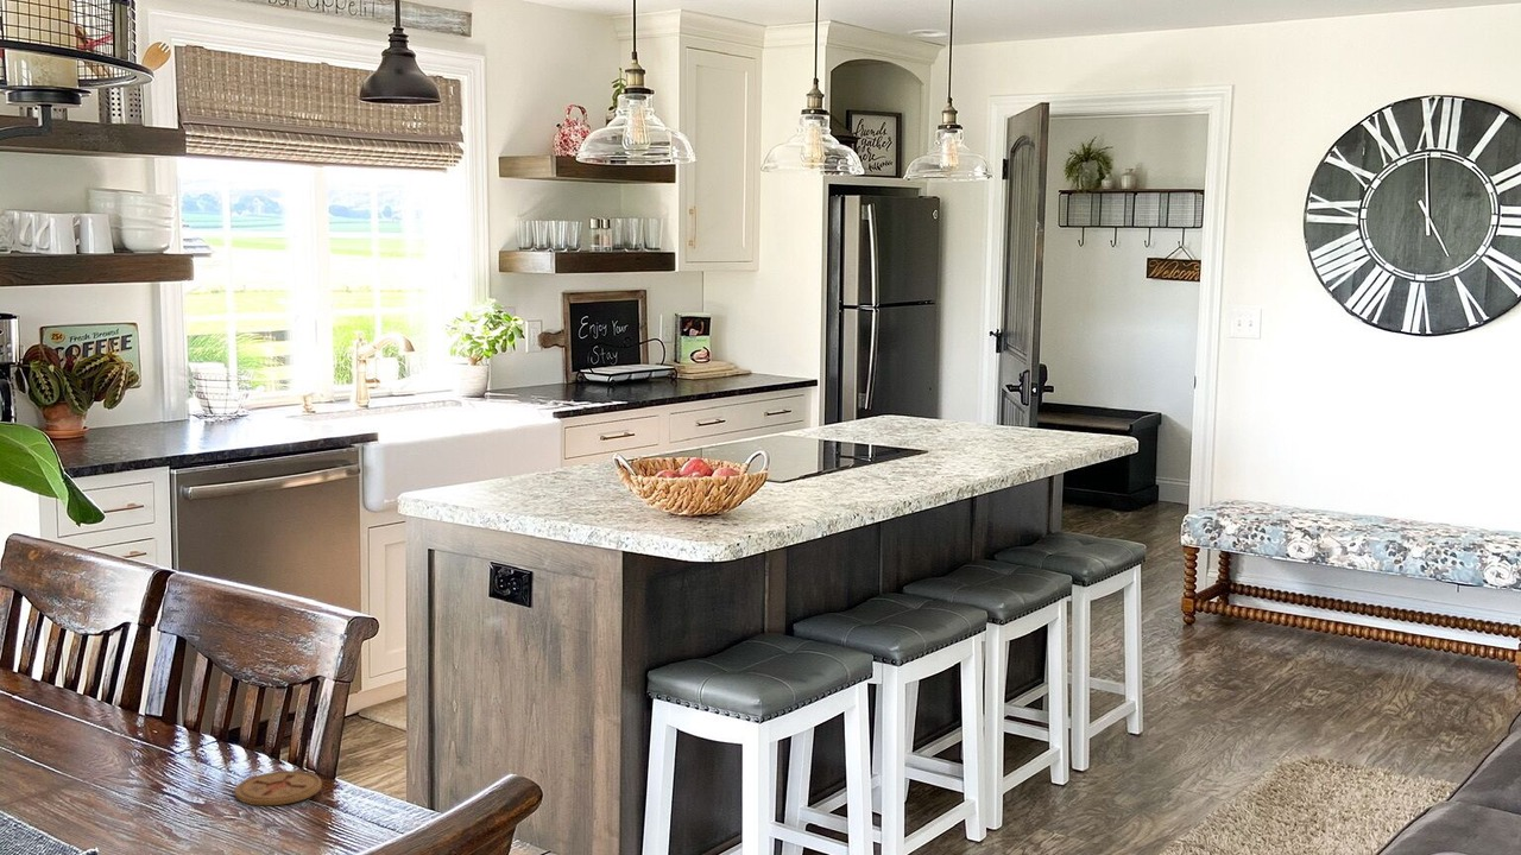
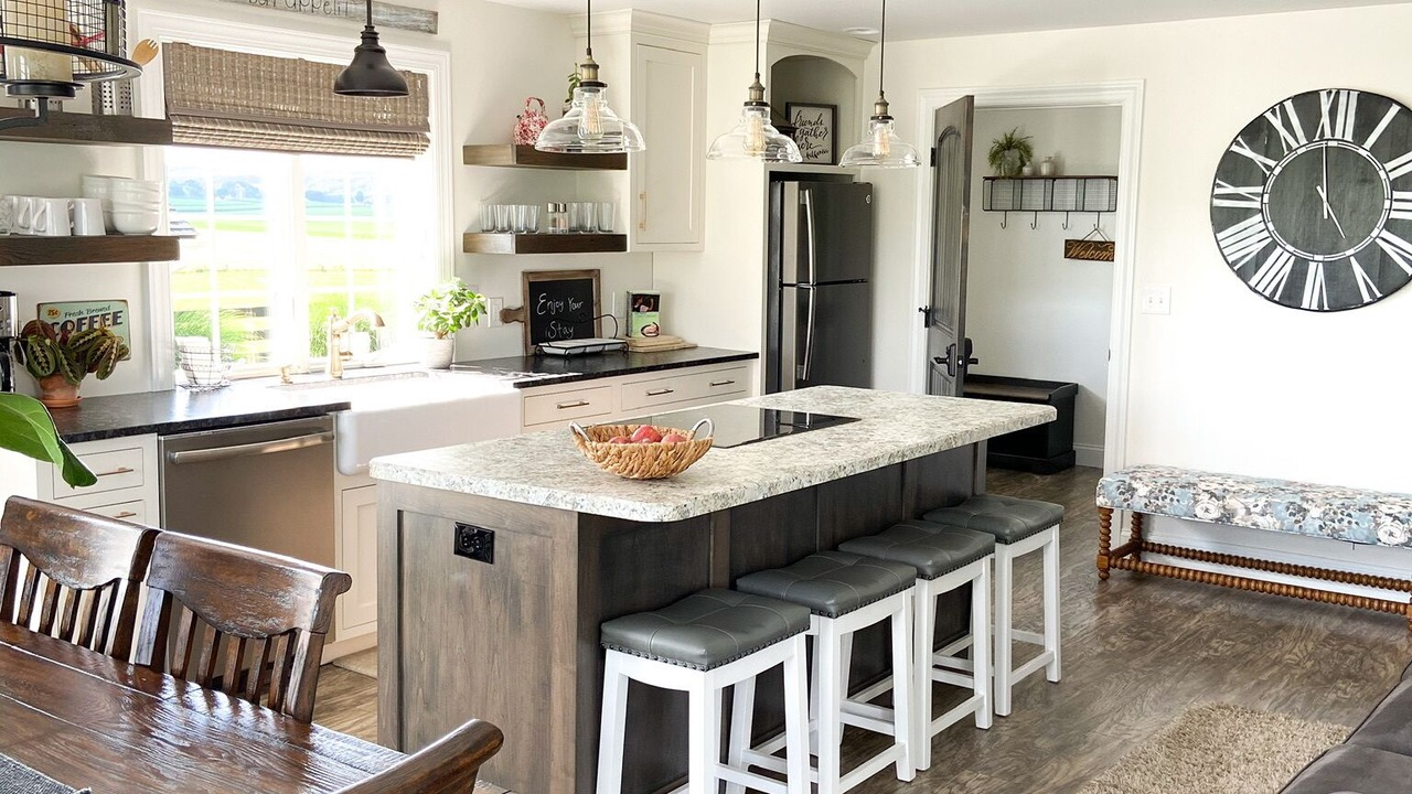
- coaster [234,770,323,806]
